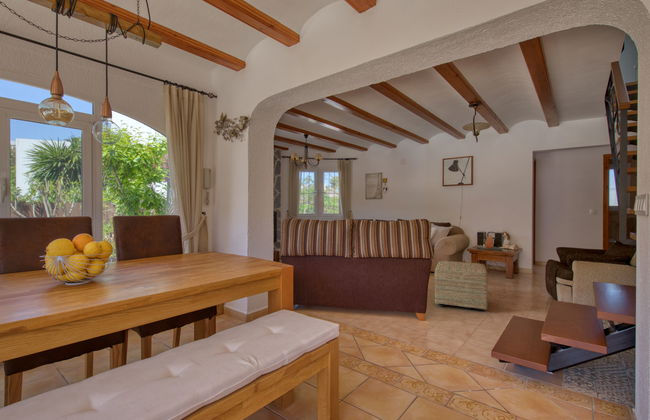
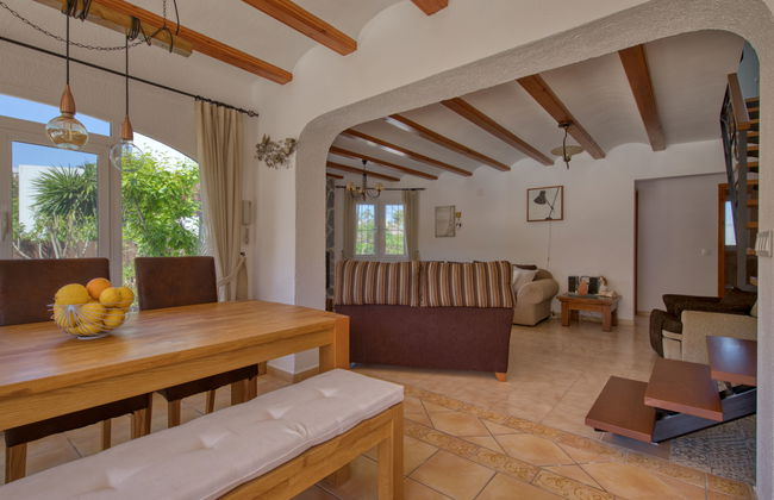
- ottoman [434,260,489,312]
